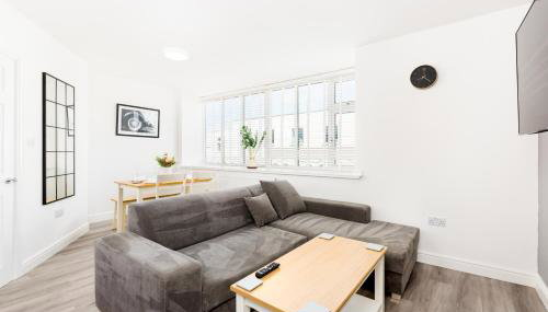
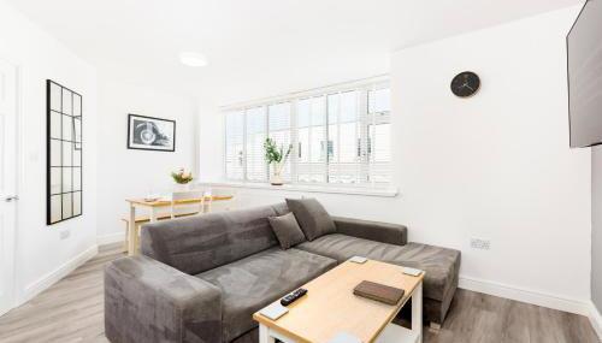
+ notebook [352,279,406,307]
